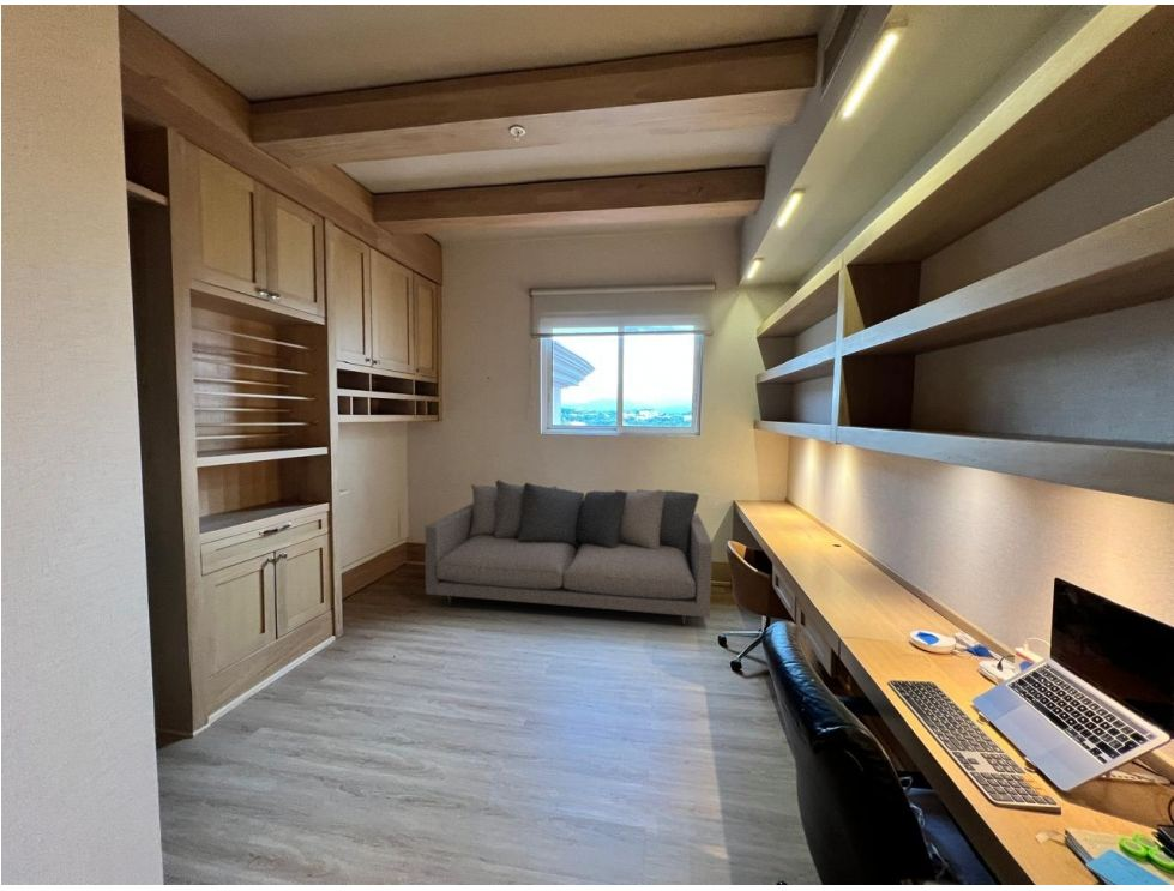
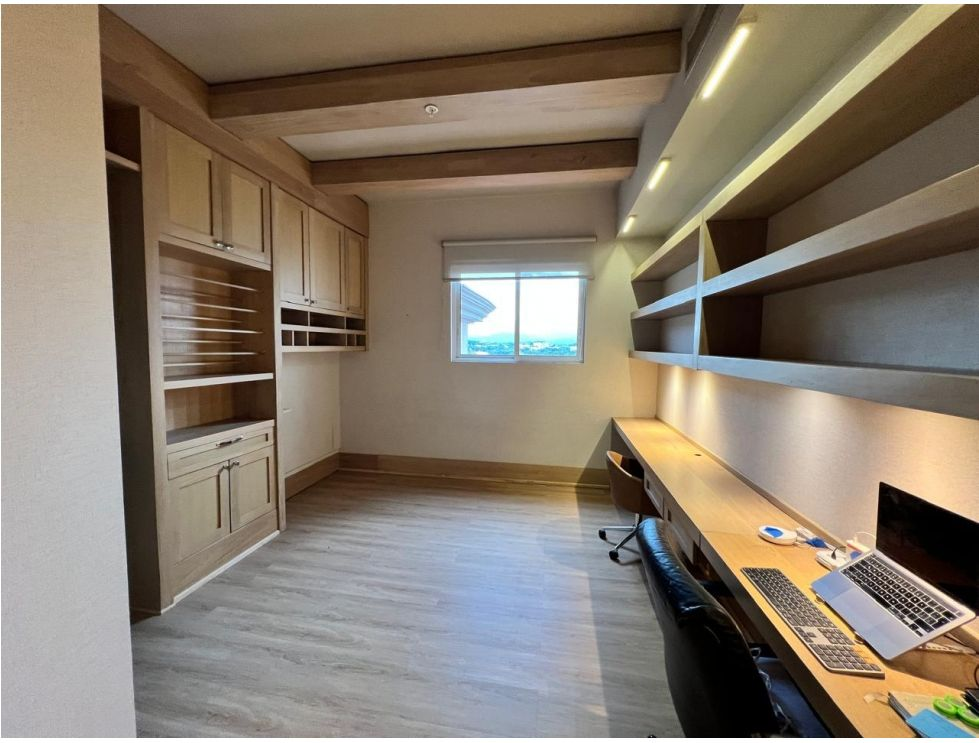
- sofa [425,478,714,627]
